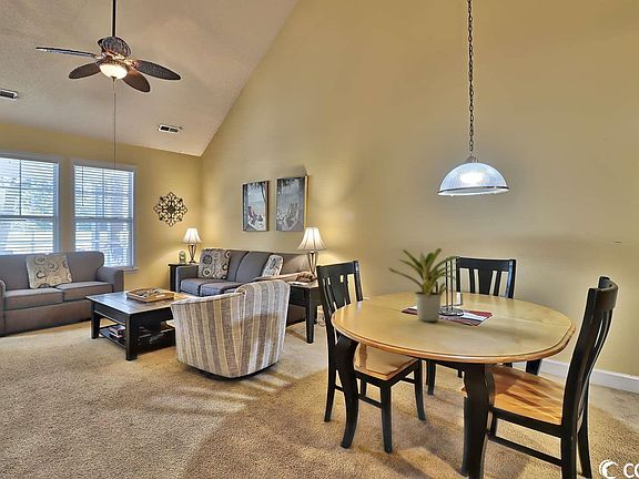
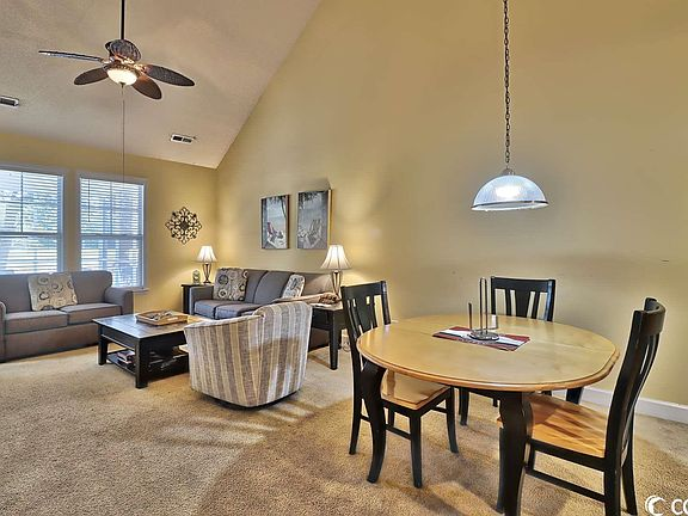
- potted plant [388,247,462,323]
